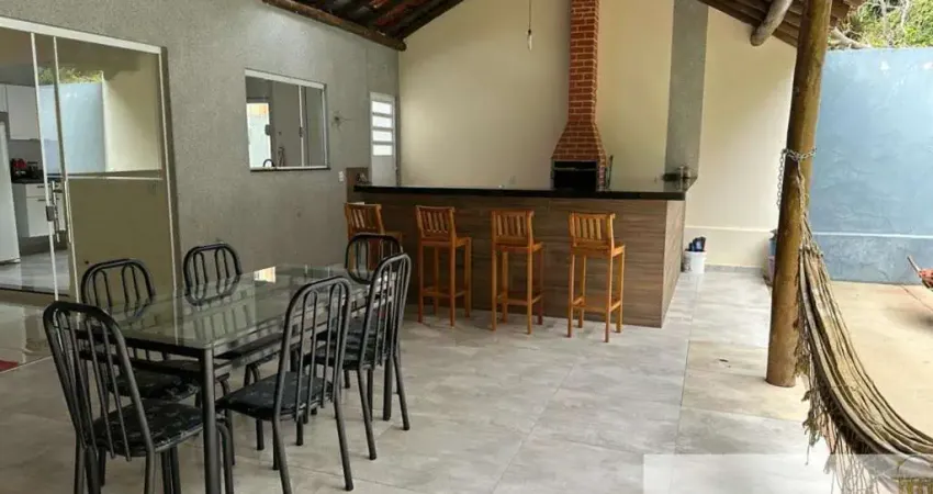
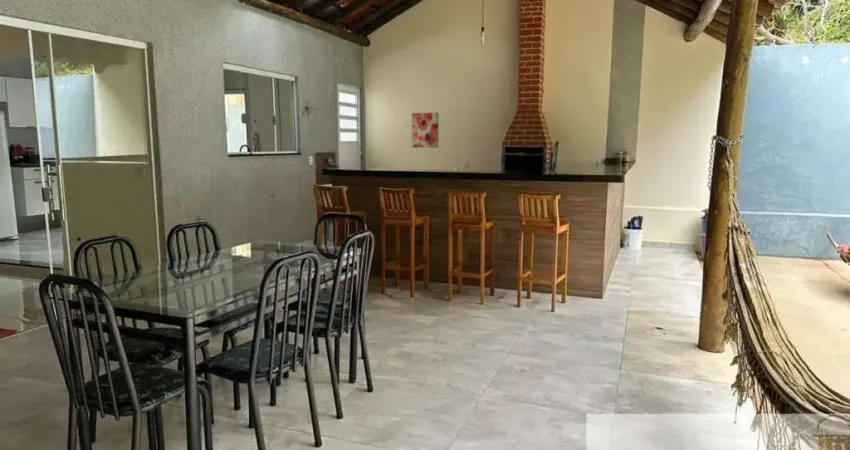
+ wall art [411,112,440,149]
